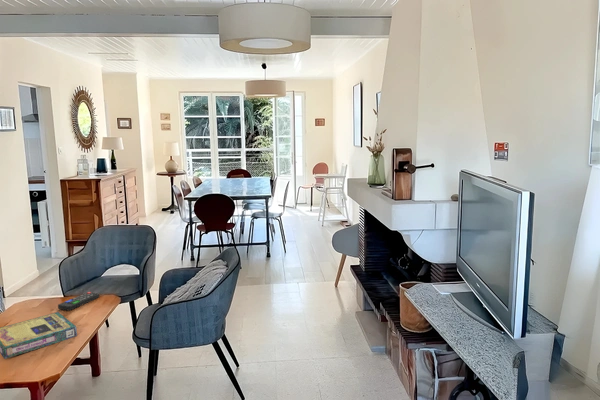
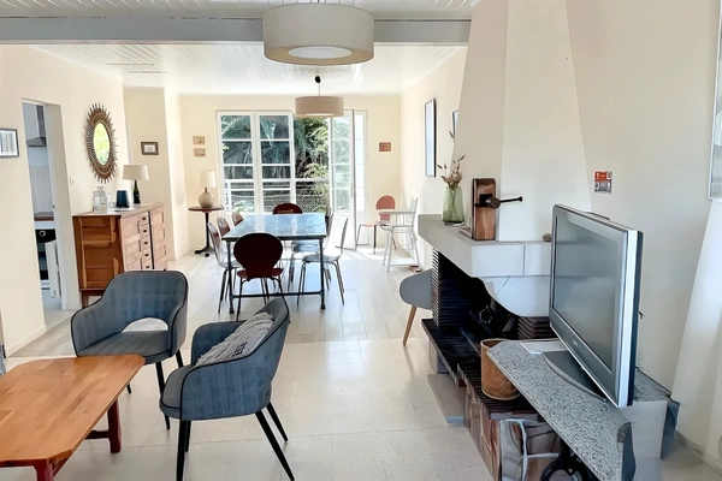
- video game box [0,311,78,360]
- remote control [57,291,100,311]
